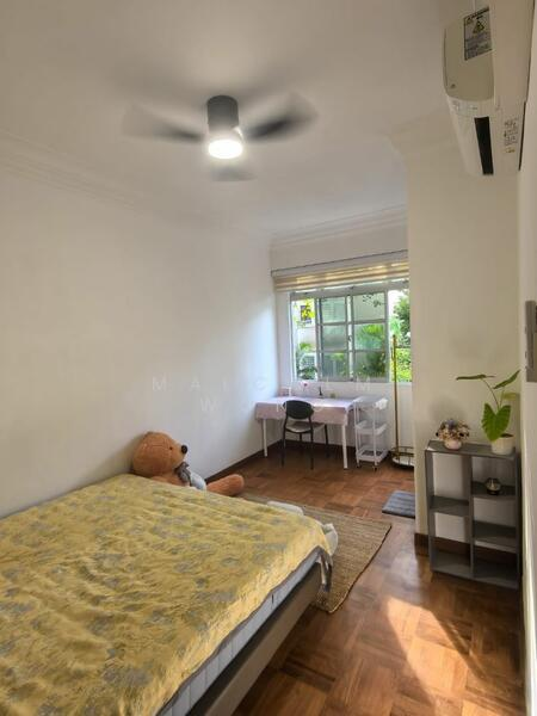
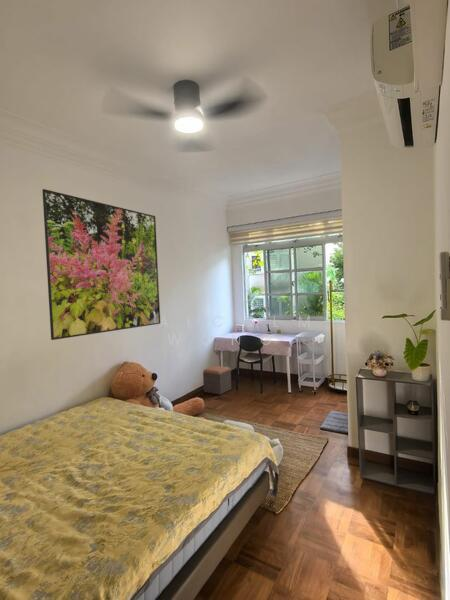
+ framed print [42,188,161,341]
+ footstool [202,365,232,396]
